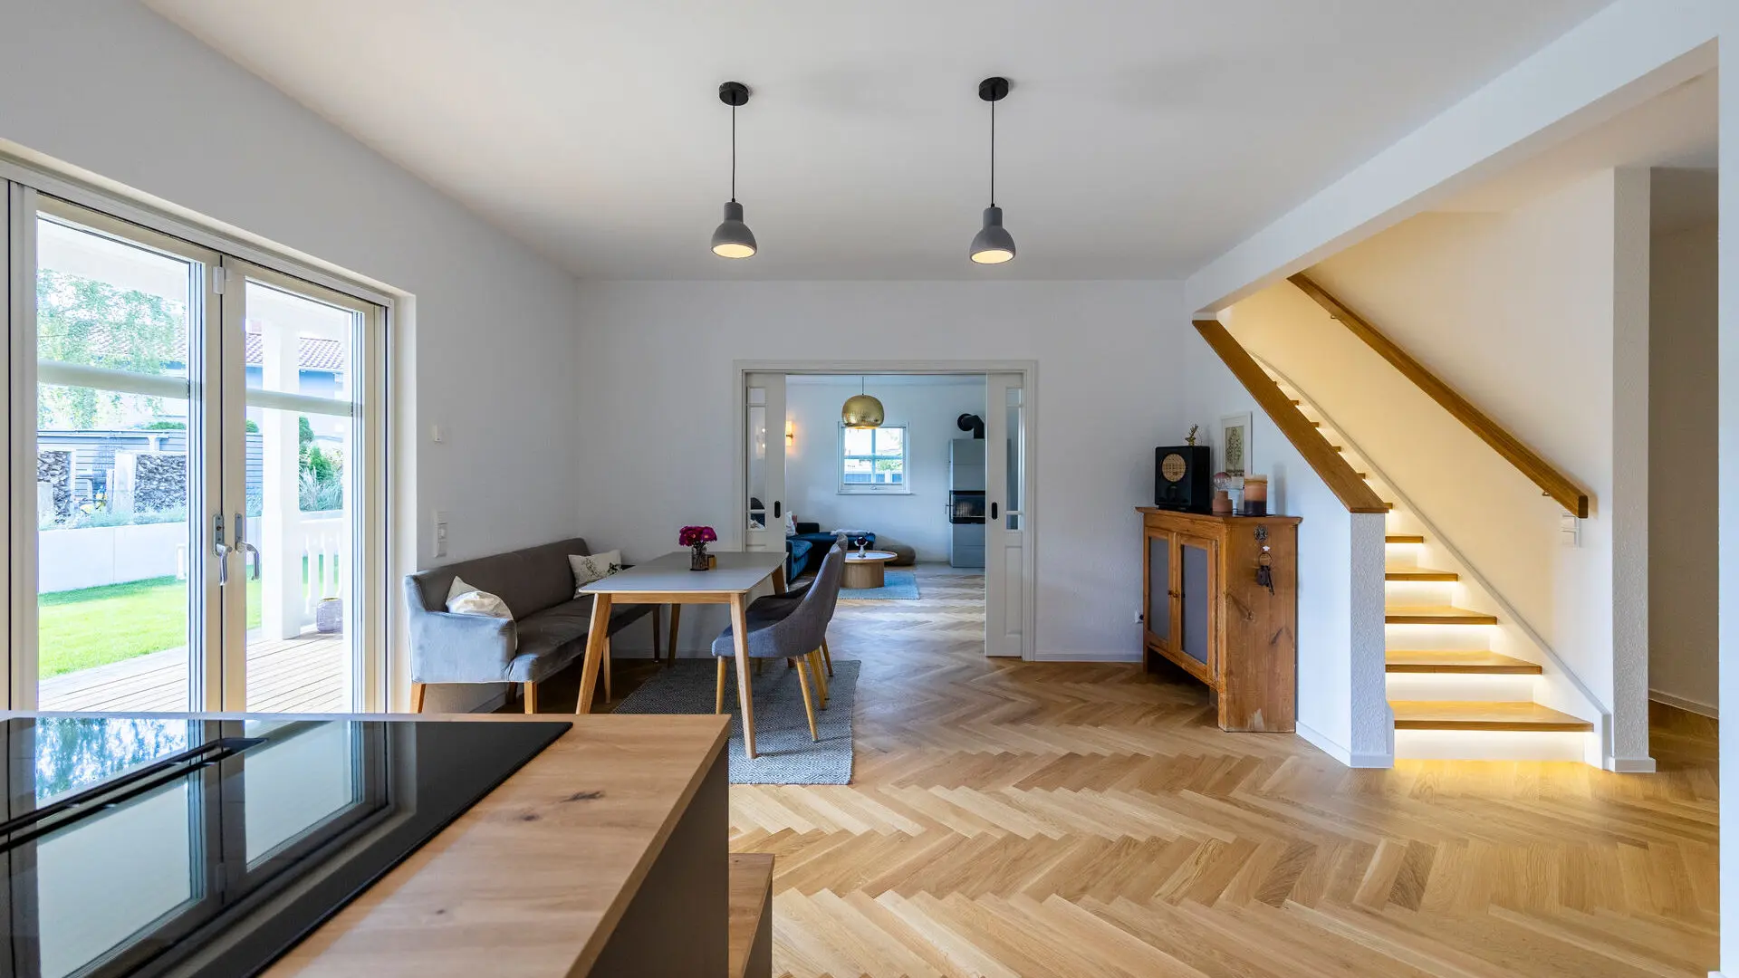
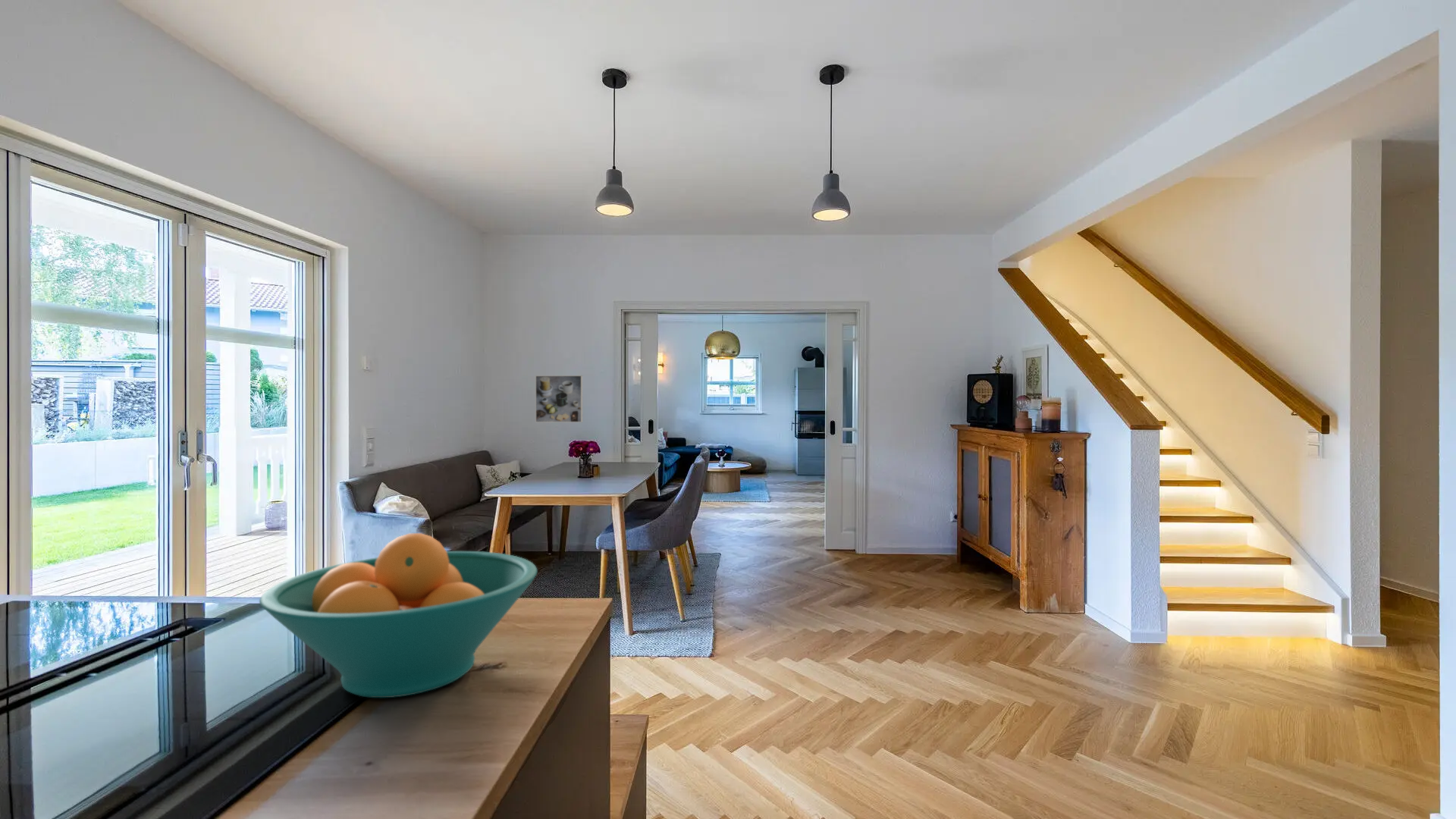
+ fruit bowl [259,532,538,698]
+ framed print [535,375,583,423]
